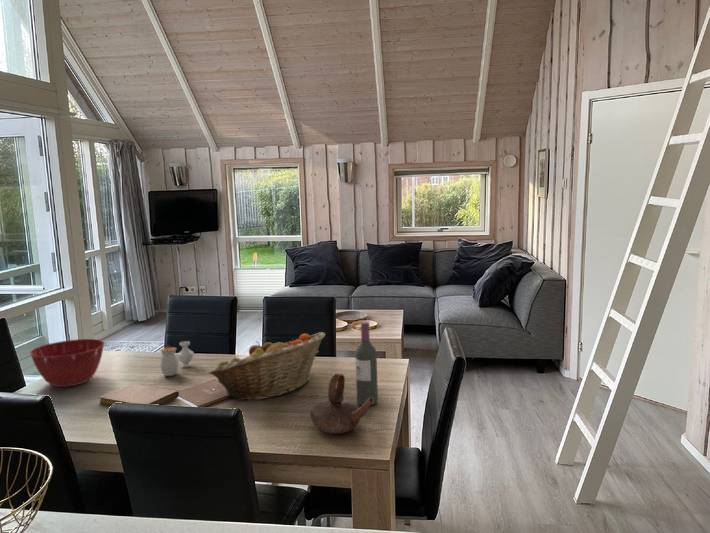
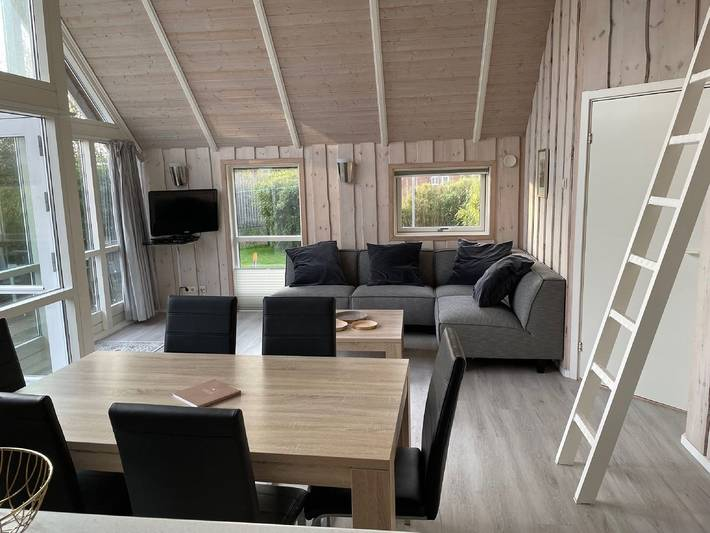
- fruit basket [208,331,326,401]
- wine bottle [354,321,379,406]
- jar [160,340,195,377]
- mixing bowl [28,338,106,388]
- notebook [98,383,180,407]
- teapot [310,372,373,435]
